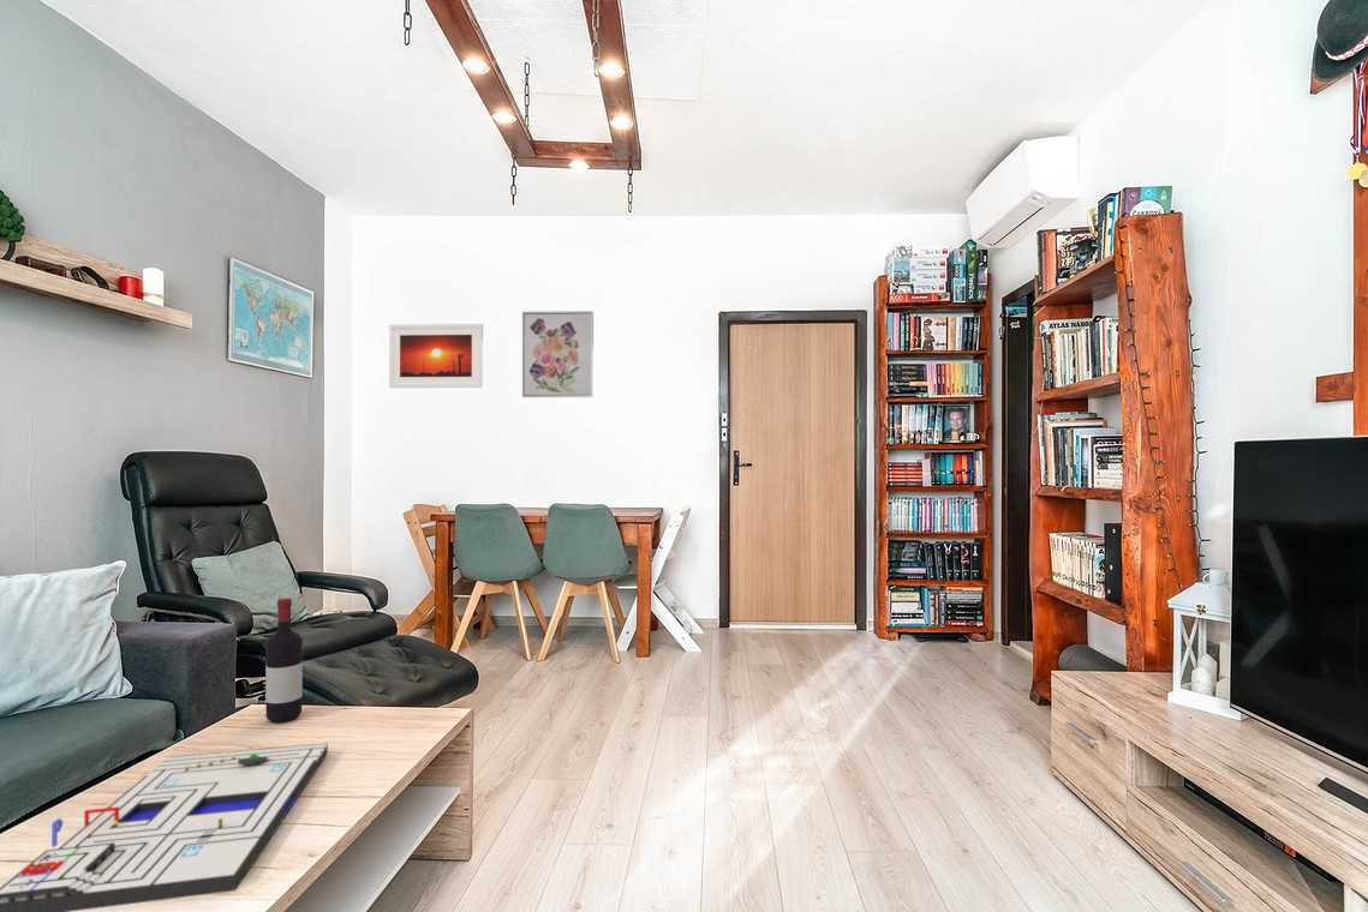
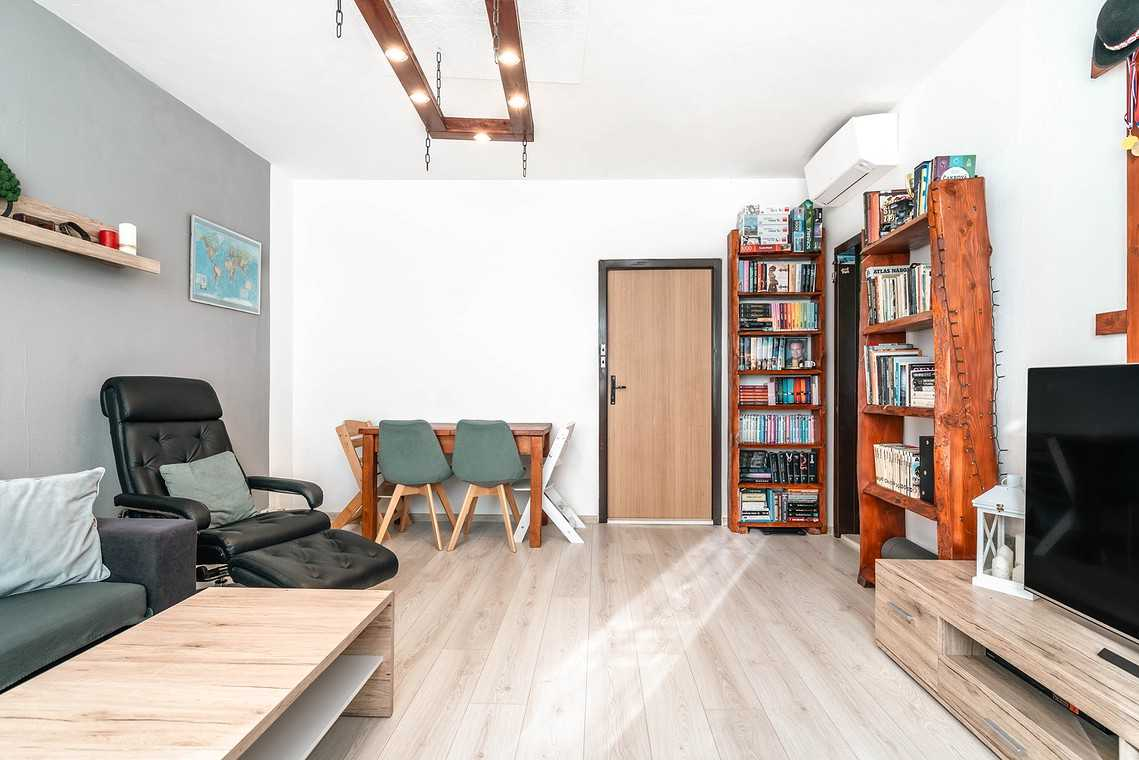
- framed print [388,323,484,389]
- wall art [521,310,595,400]
- wine bottle [264,598,304,724]
- board game [0,742,329,912]
